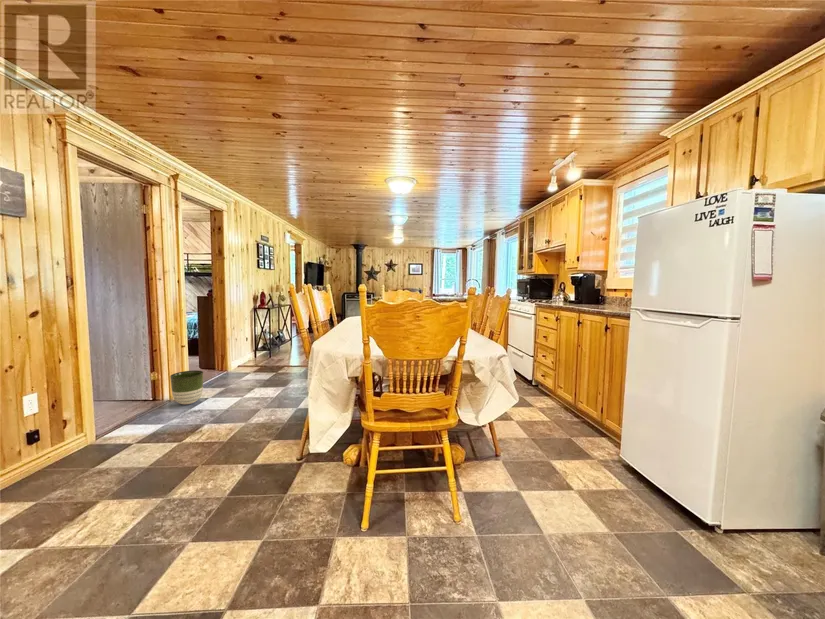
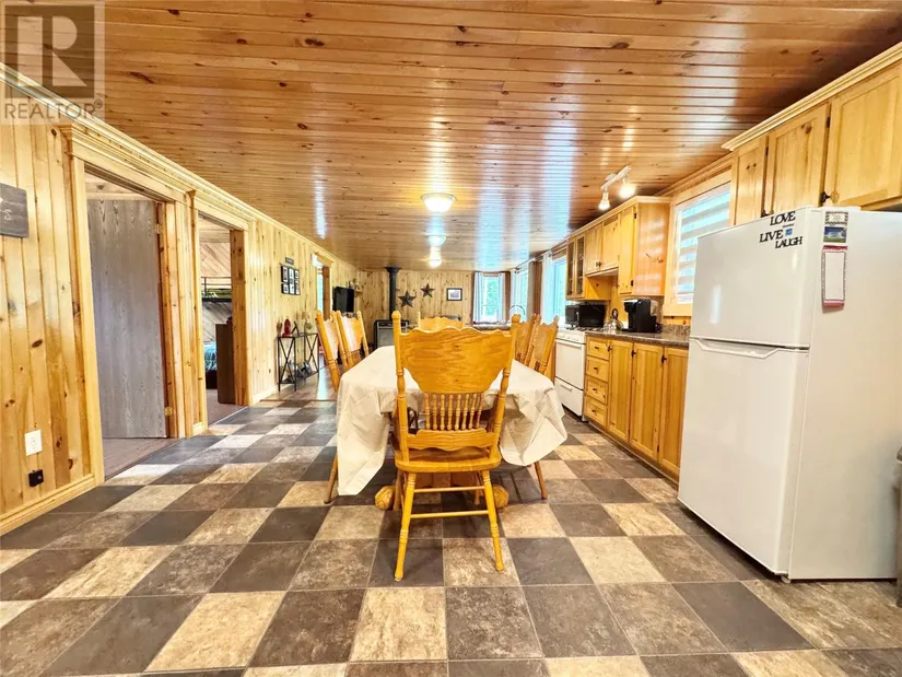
- planter [169,369,204,405]
